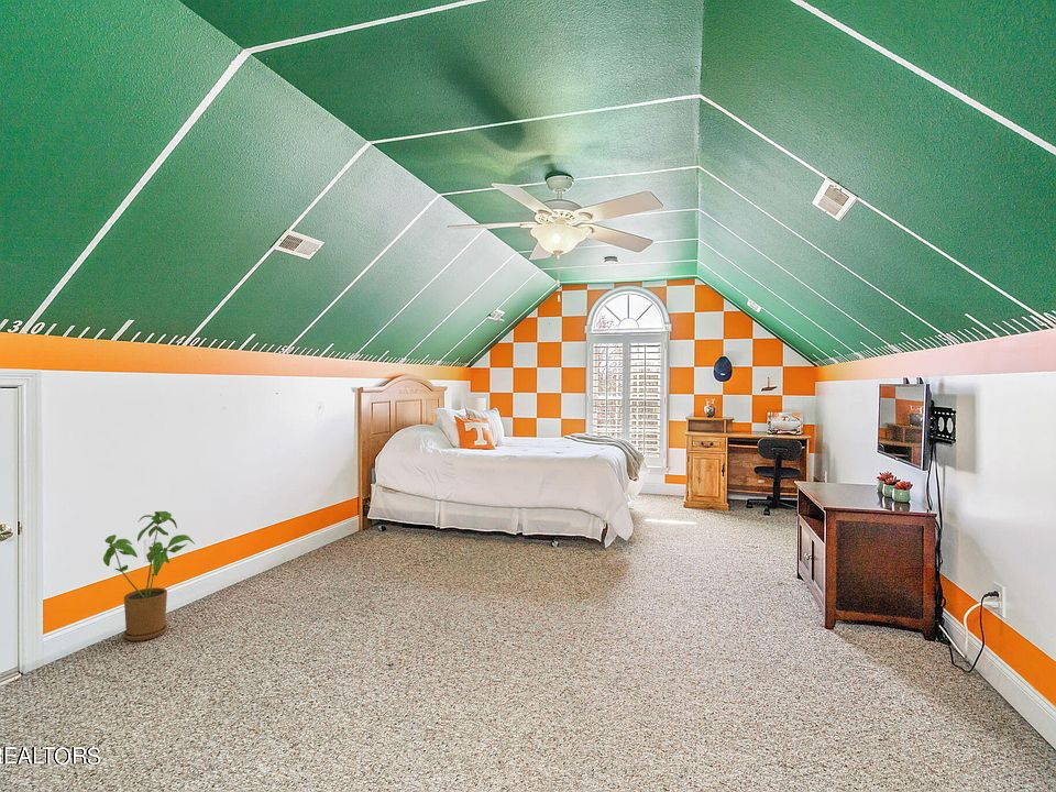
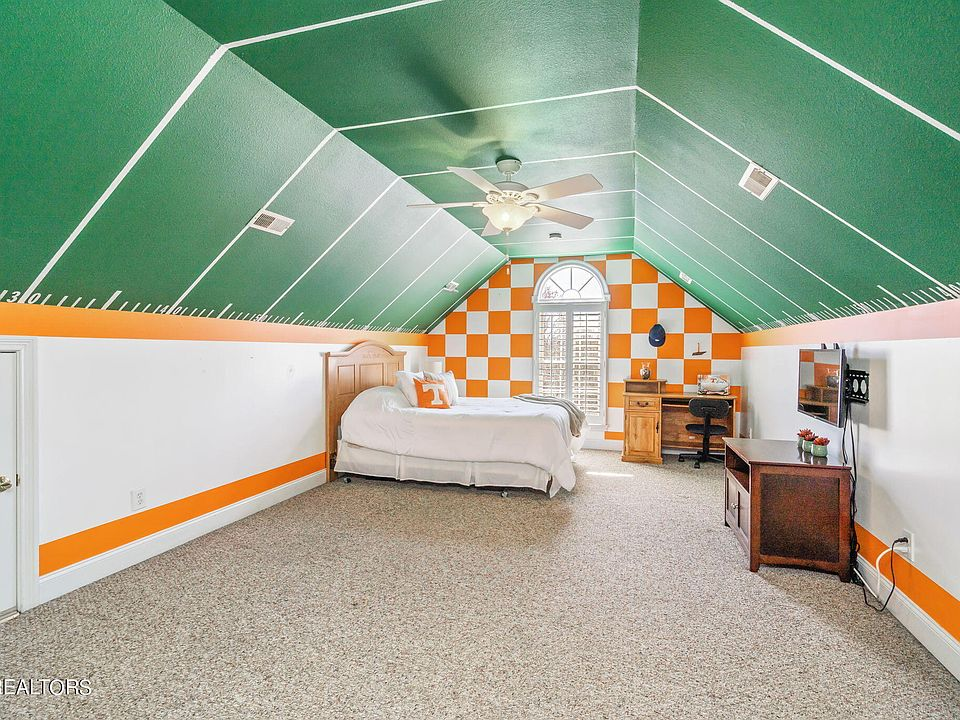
- house plant [102,510,197,642]
